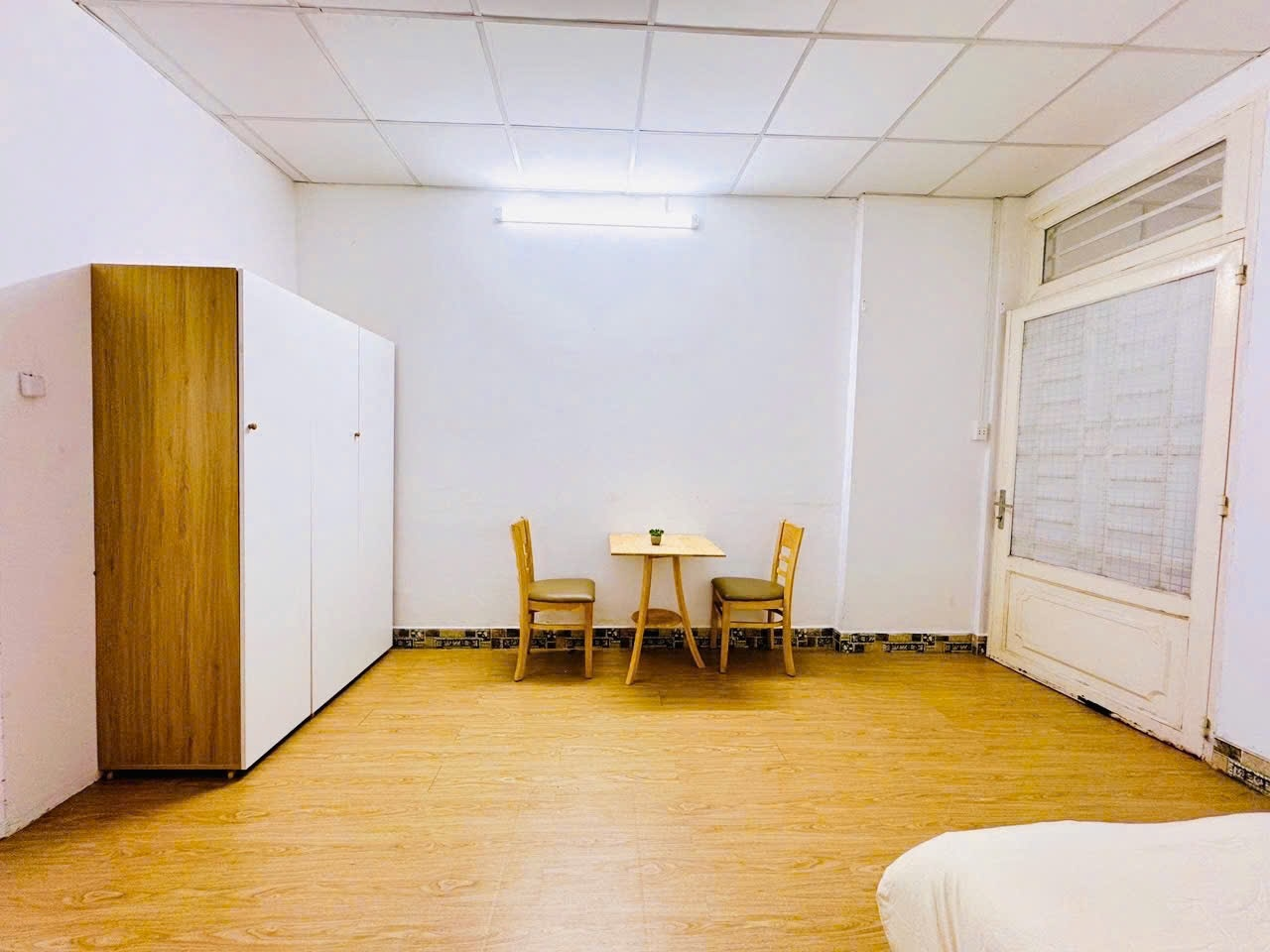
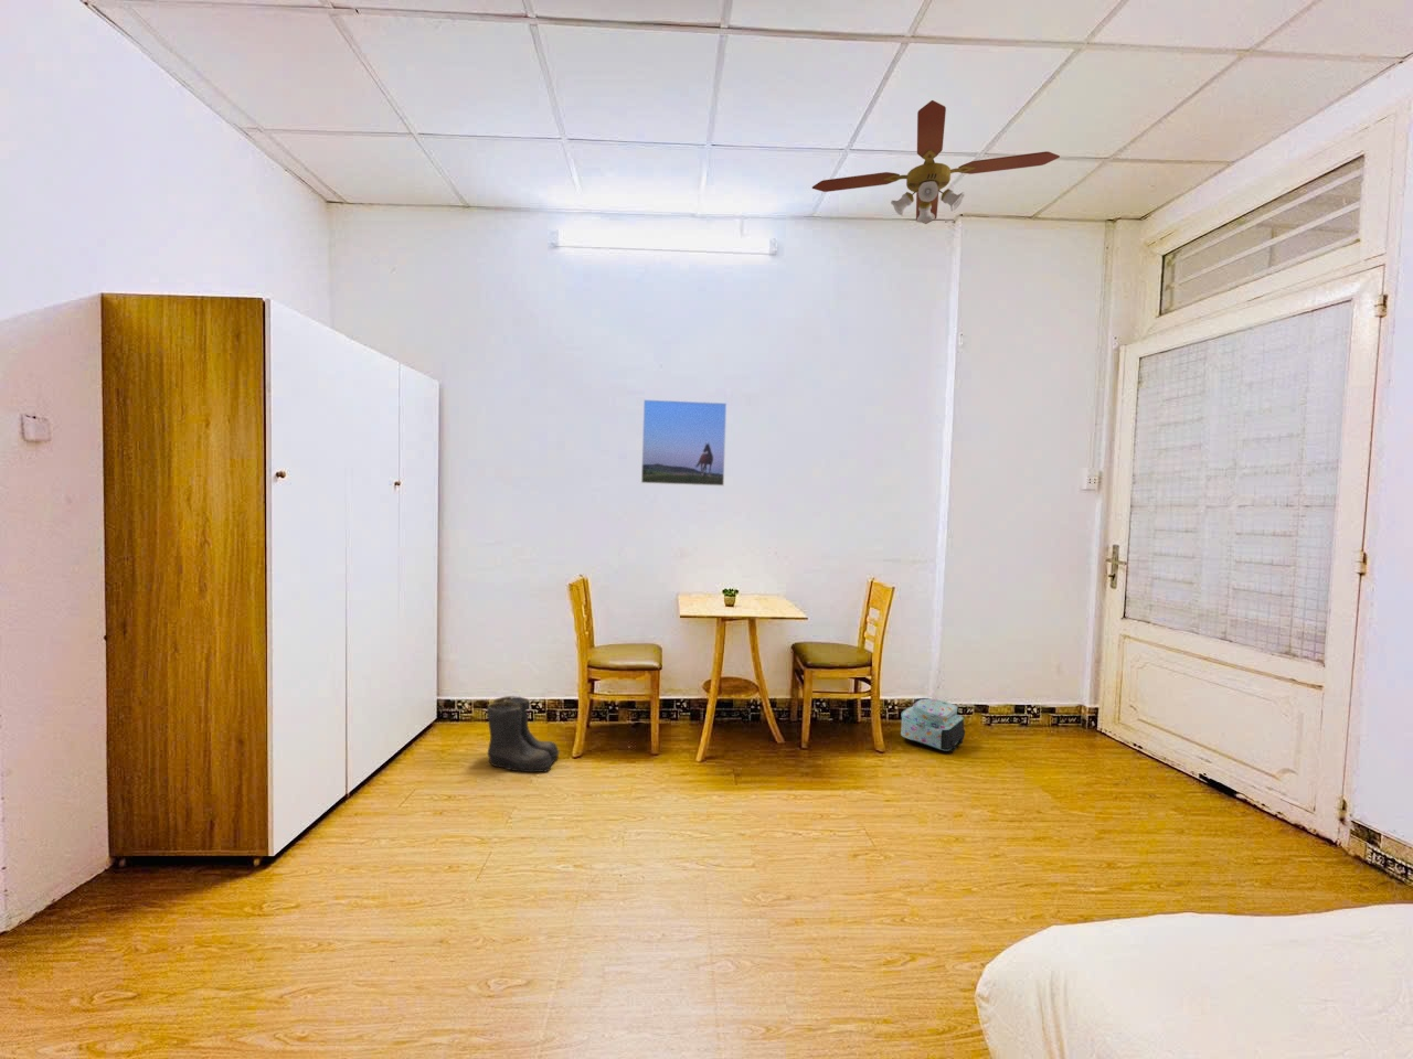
+ boots [486,695,561,773]
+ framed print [640,398,728,486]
+ ceiling fan [811,99,1060,225]
+ backpack [900,697,966,752]
